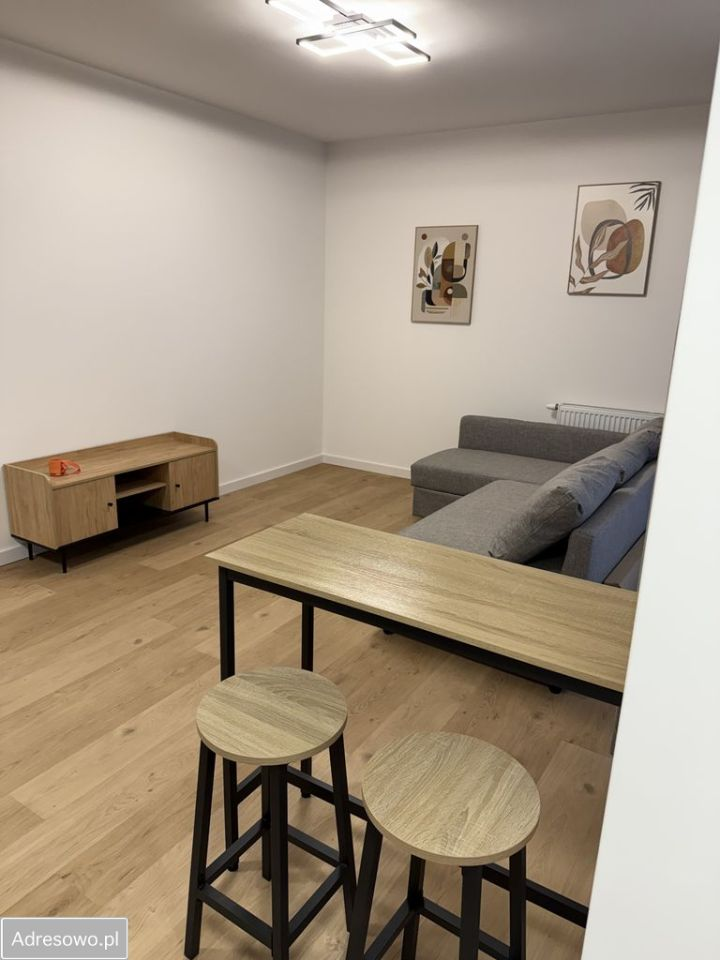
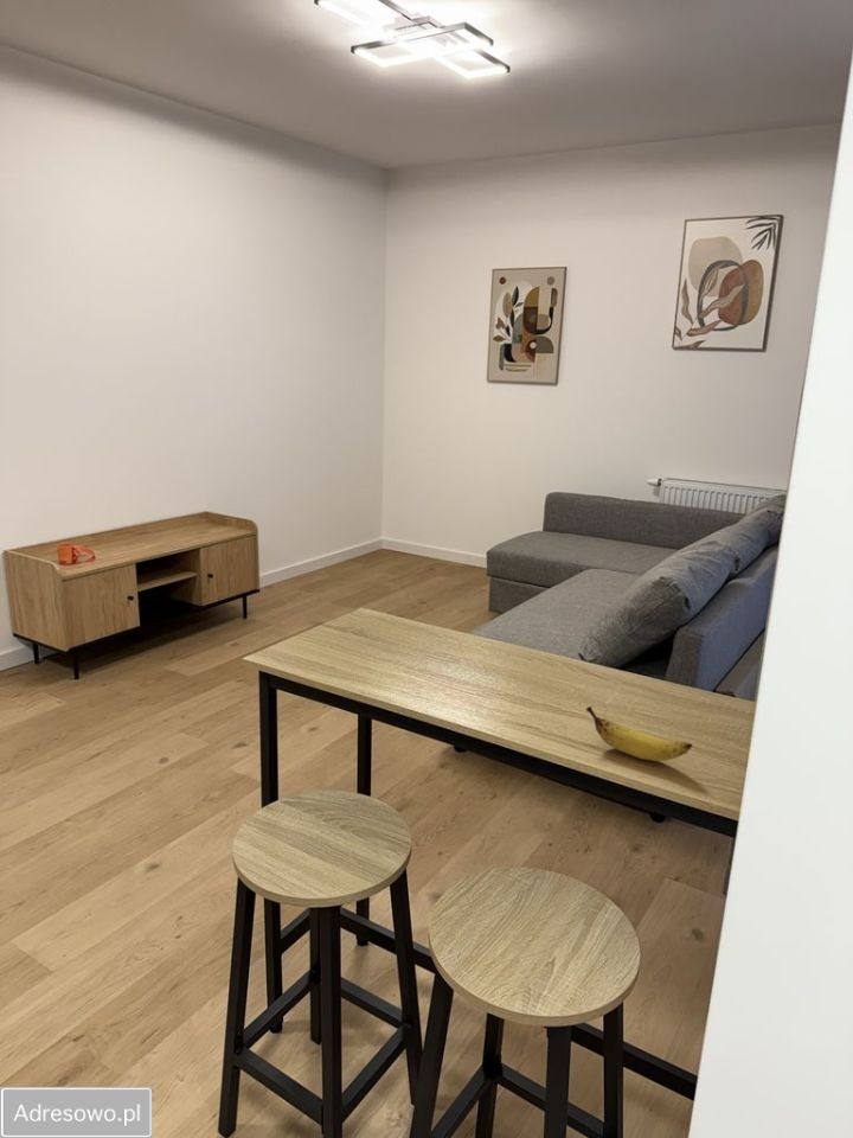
+ banana [585,705,693,762]
